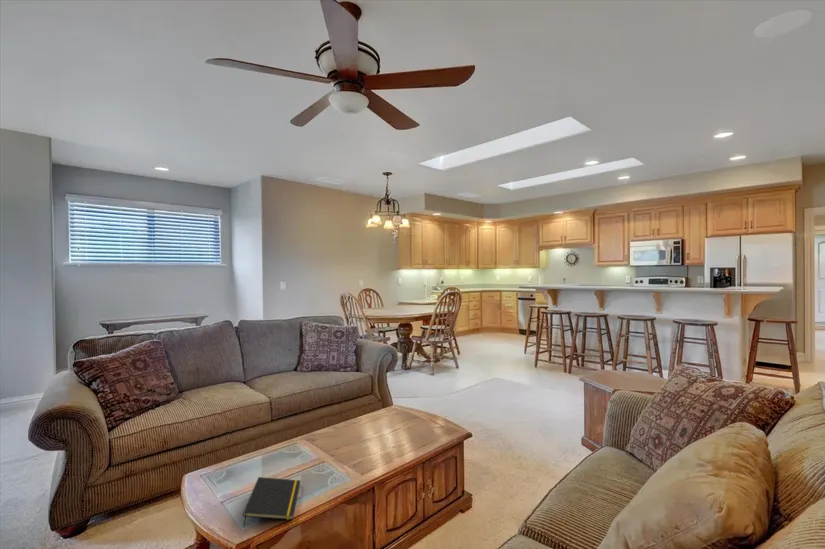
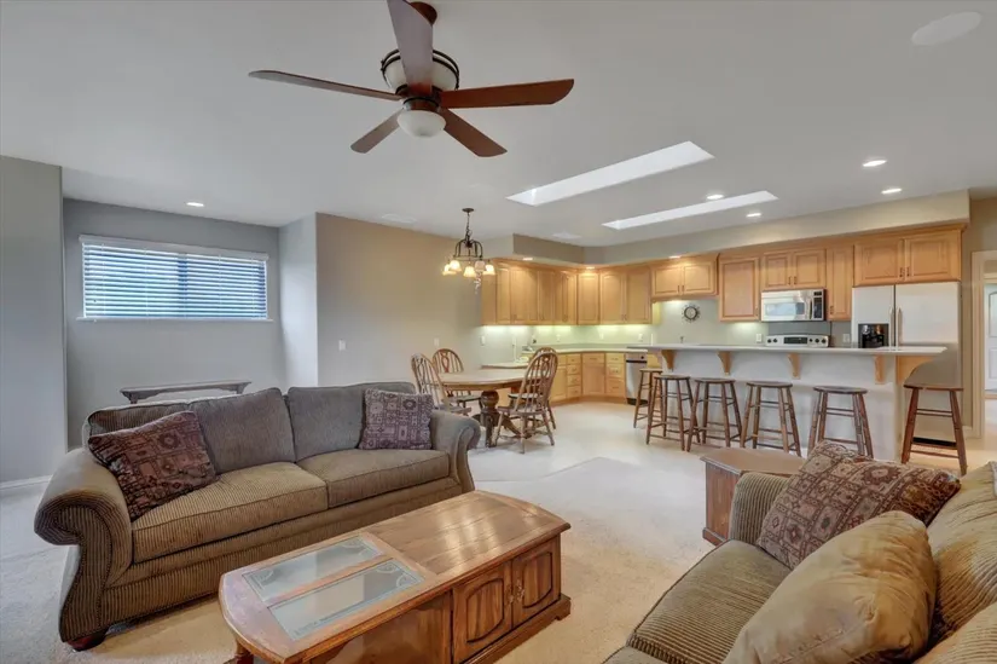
- notepad [242,476,302,528]
